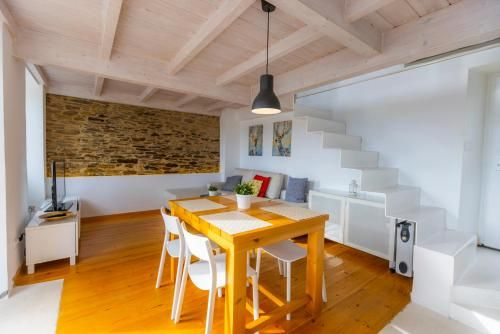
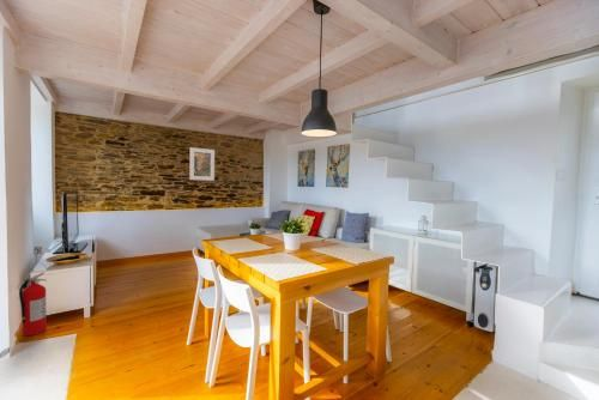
+ fire extinguisher [18,271,48,337]
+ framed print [188,146,216,182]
